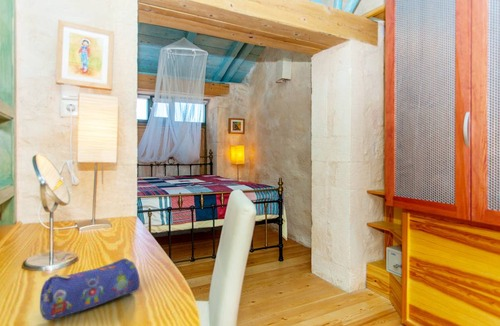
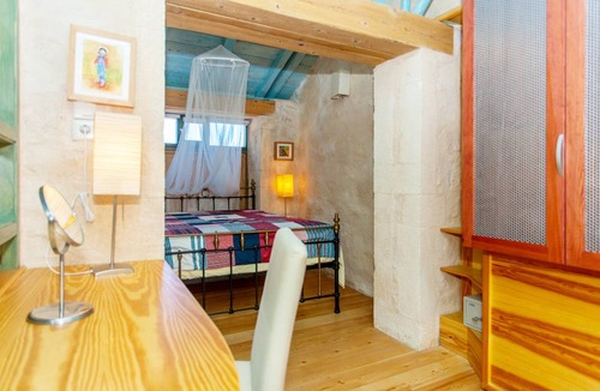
- pencil case [39,258,141,321]
